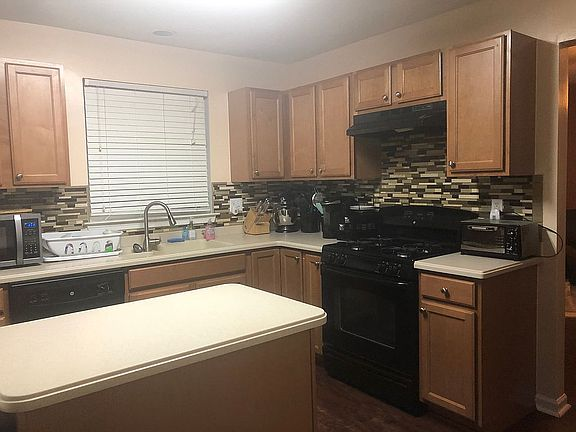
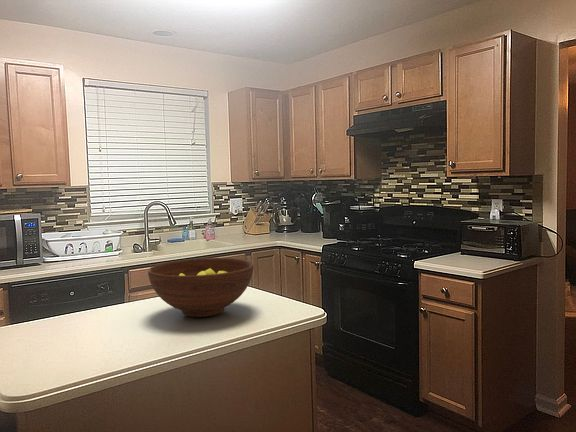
+ fruit bowl [147,257,254,318]
